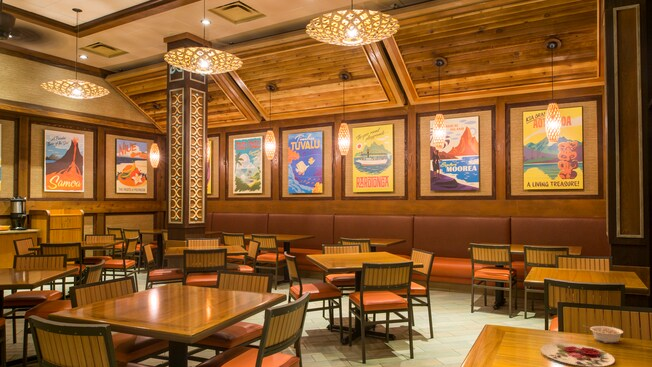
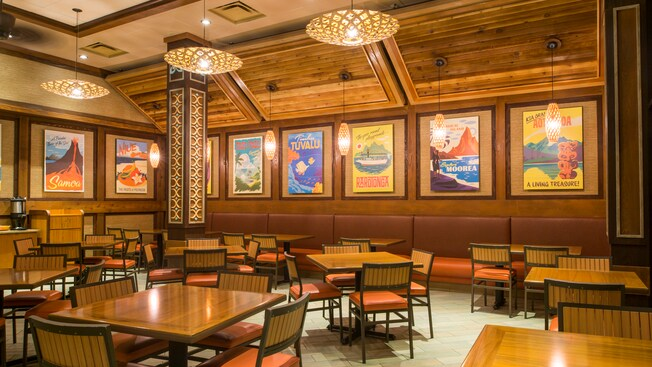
- plate [540,342,616,367]
- legume [582,324,624,344]
